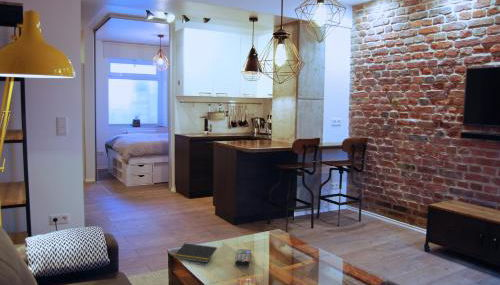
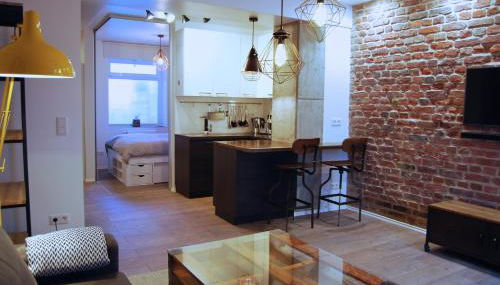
- remote control [234,248,252,266]
- notepad [173,242,218,264]
